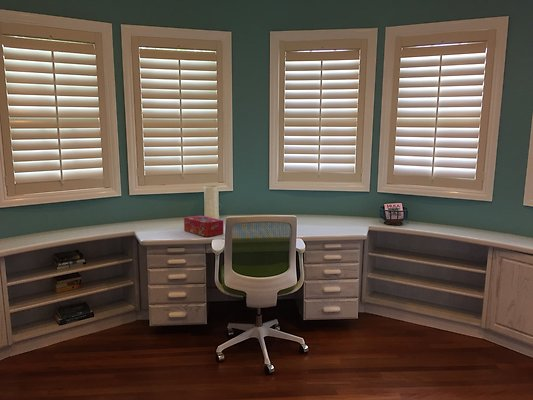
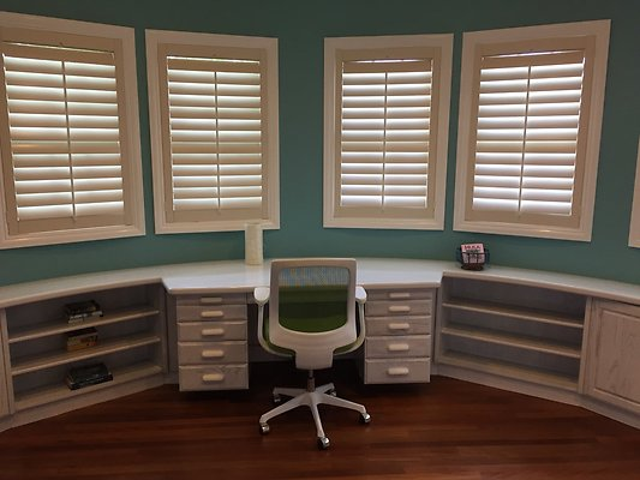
- tissue box [183,215,224,238]
